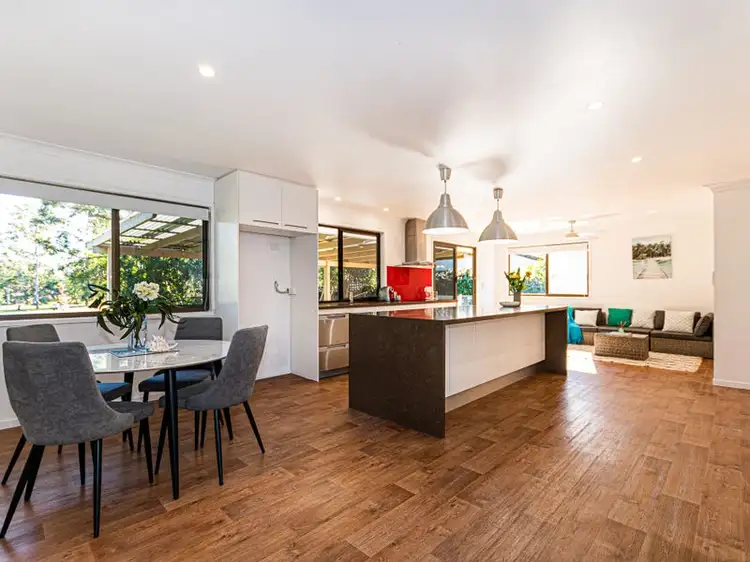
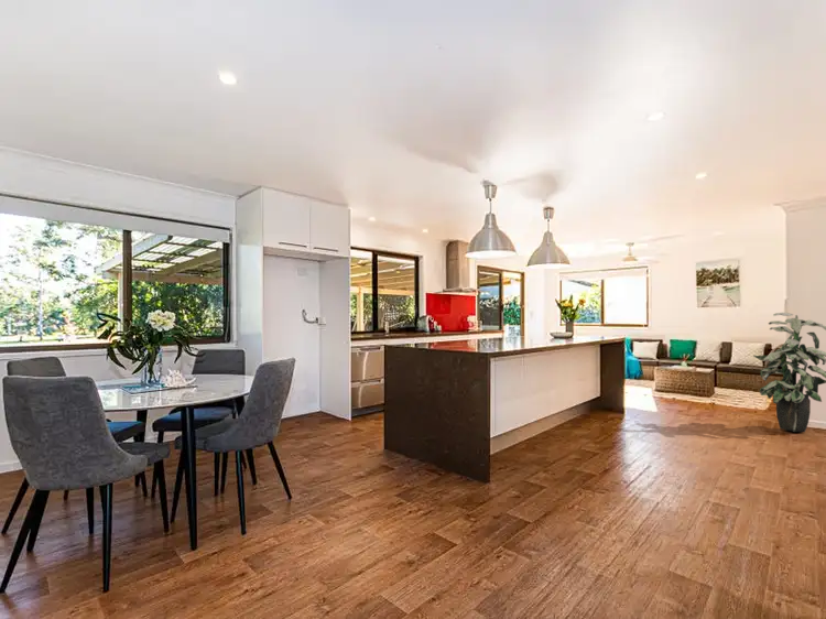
+ indoor plant [752,312,826,433]
